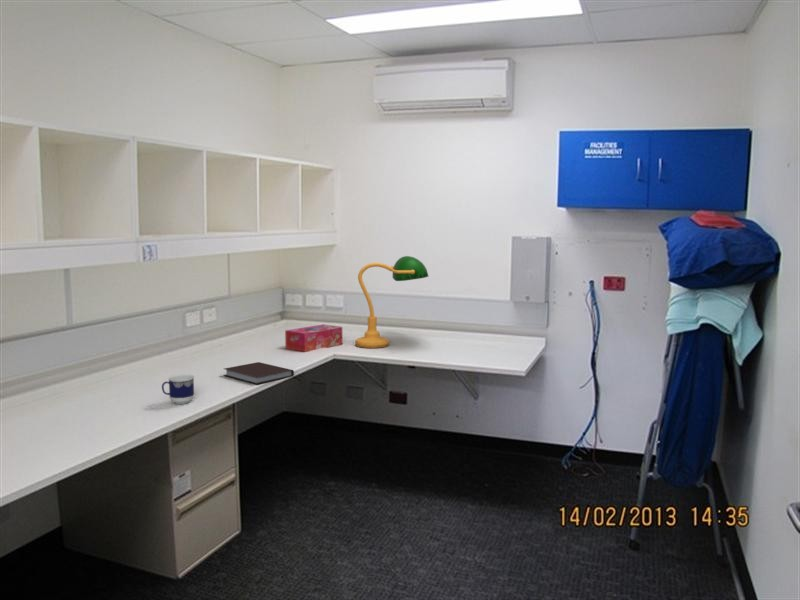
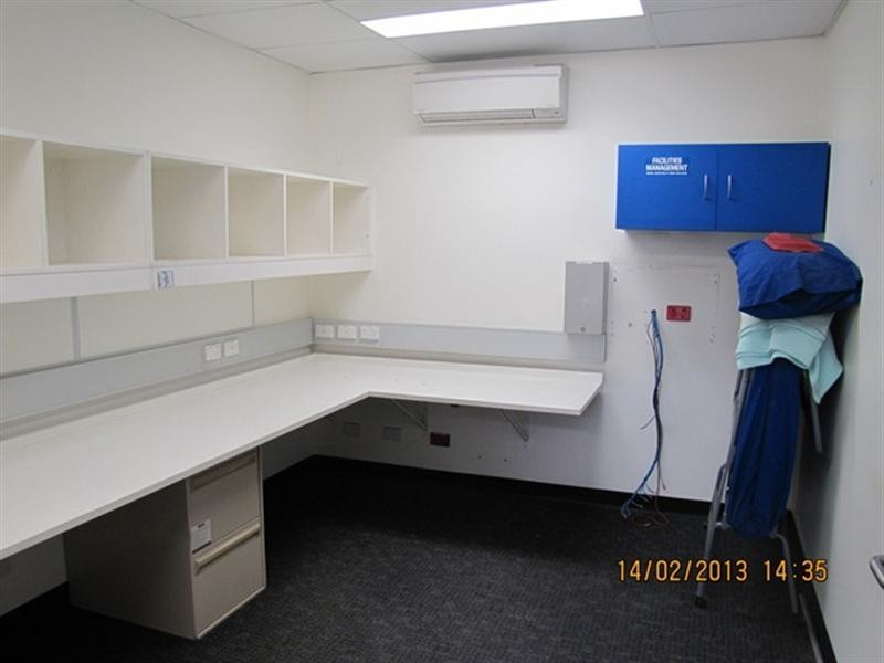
- tissue box [284,323,343,353]
- cup [161,373,195,405]
- notebook [223,361,295,385]
- desk lamp [354,255,429,349]
